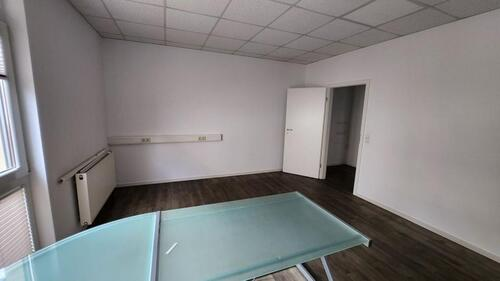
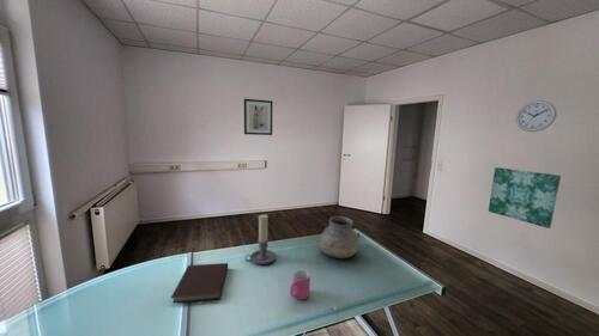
+ vase [319,215,362,259]
+ wall art [243,98,274,136]
+ mug [289,269,311,300]
+ wall art [488,166,562,230]
+ wall clock [515,99,557,133]
+ candle holder [243,213,277,265]
+ notebook [170,262,229,304]
